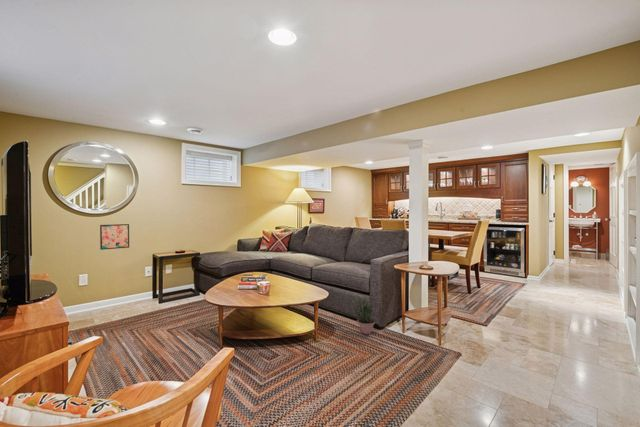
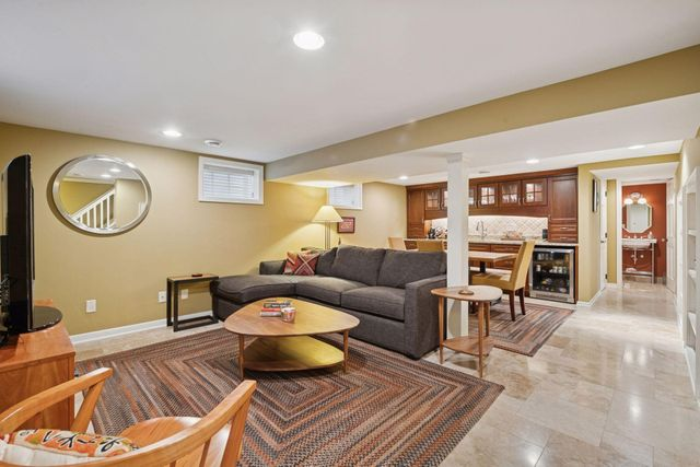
- wall art [99,223,130,251]
- potted plant [353,295,376,335]
